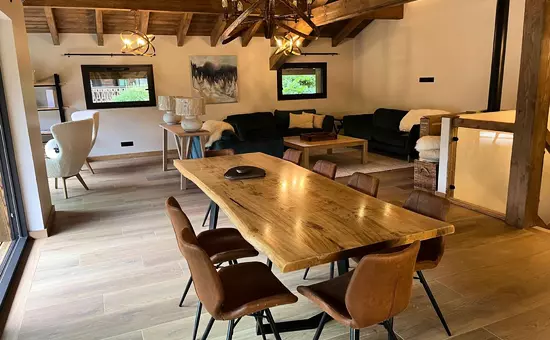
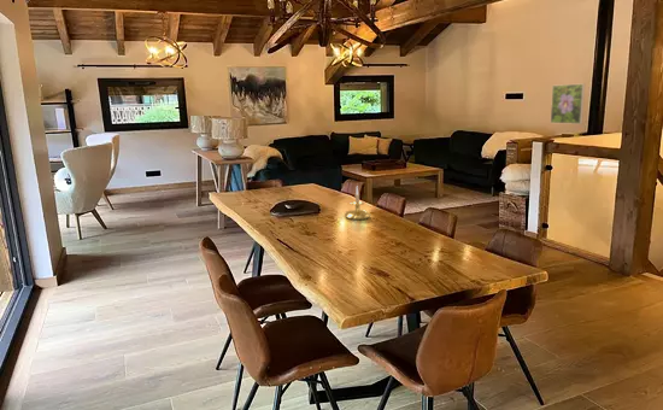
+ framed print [550,83,586,125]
+ candle holder [344,186,371,221]
